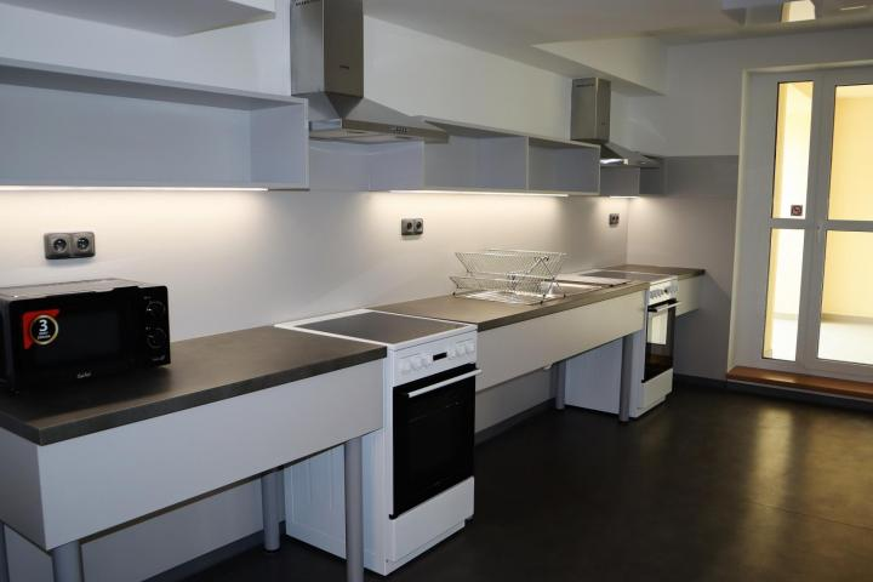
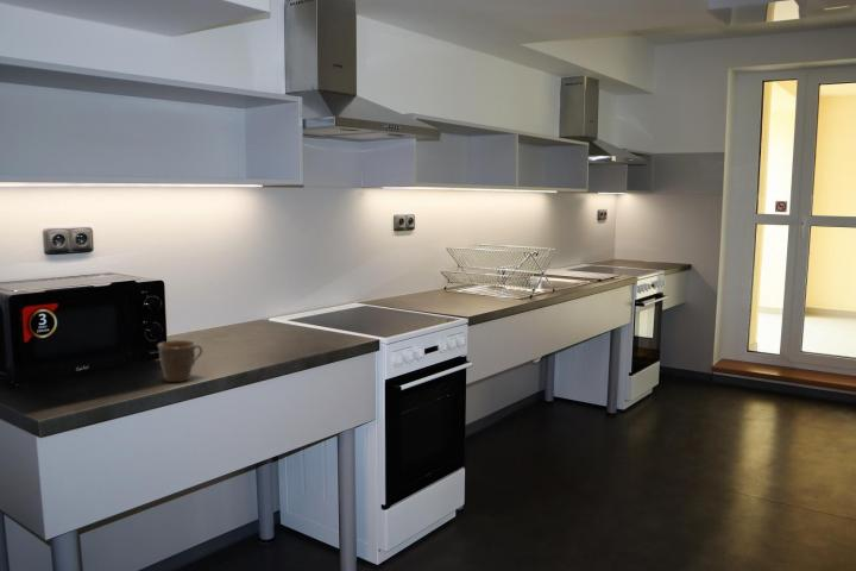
+ mug [156,339,203,383]
